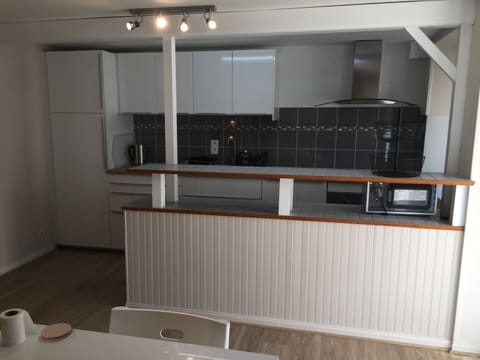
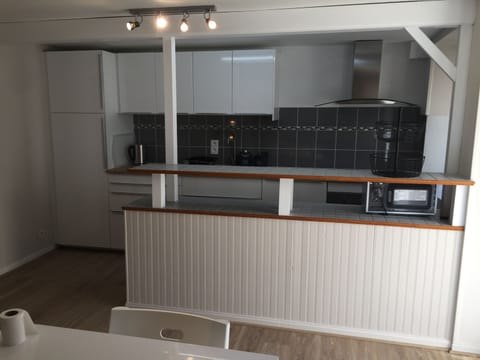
- coaster [40,322,72,342]
